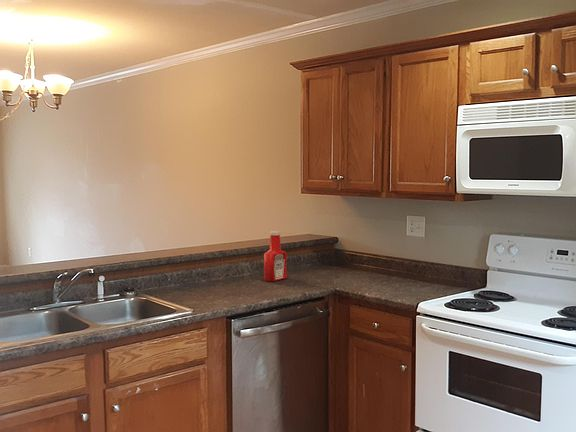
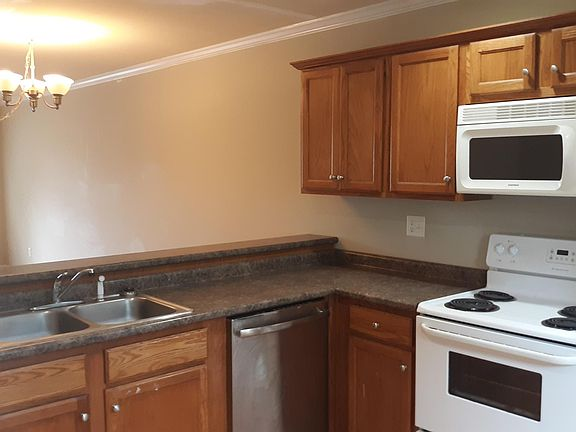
- soap bottle [263,230,287,282]
